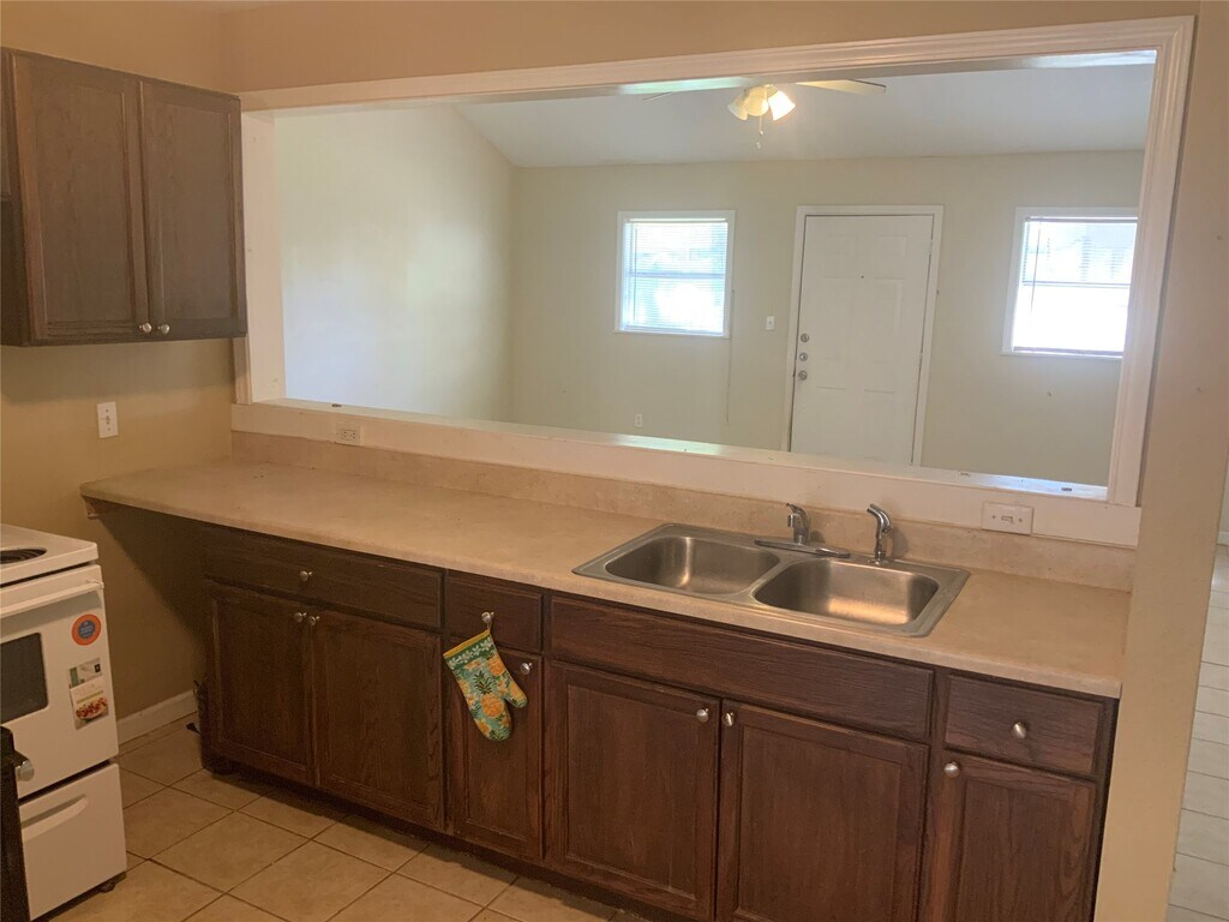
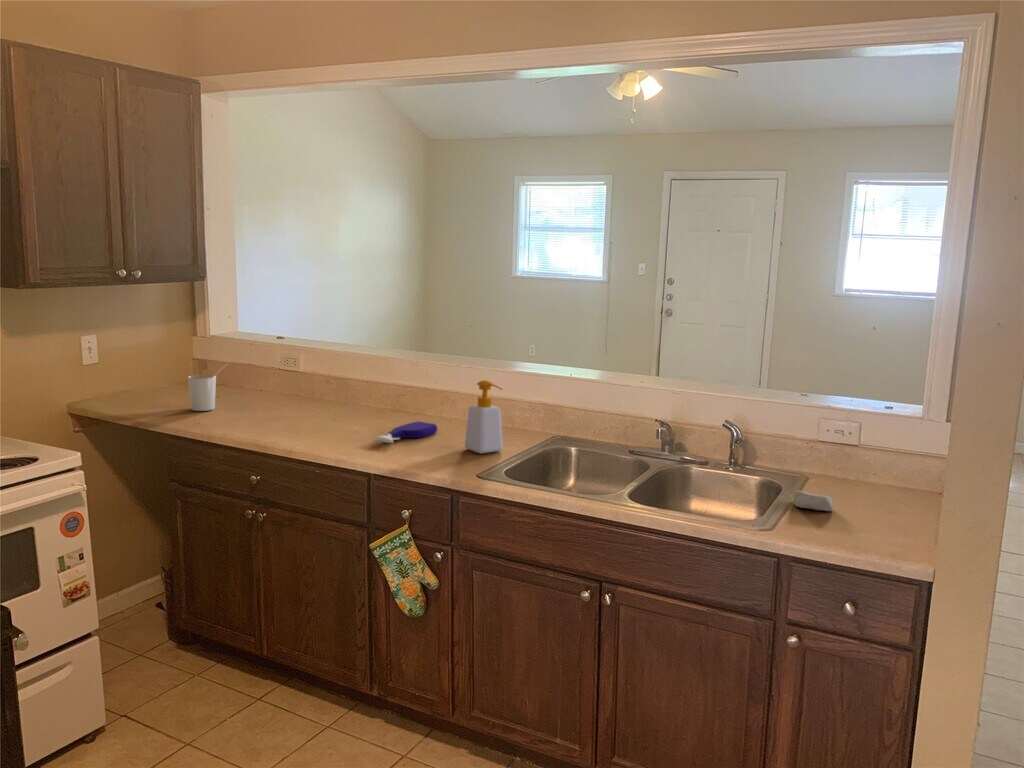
+ soap bottle [464,379,504,455]
+ utensil holder [187,358,230,412]
+ spray bottle [375,421,439,444]
+ soap bar [792,490,834,512]
